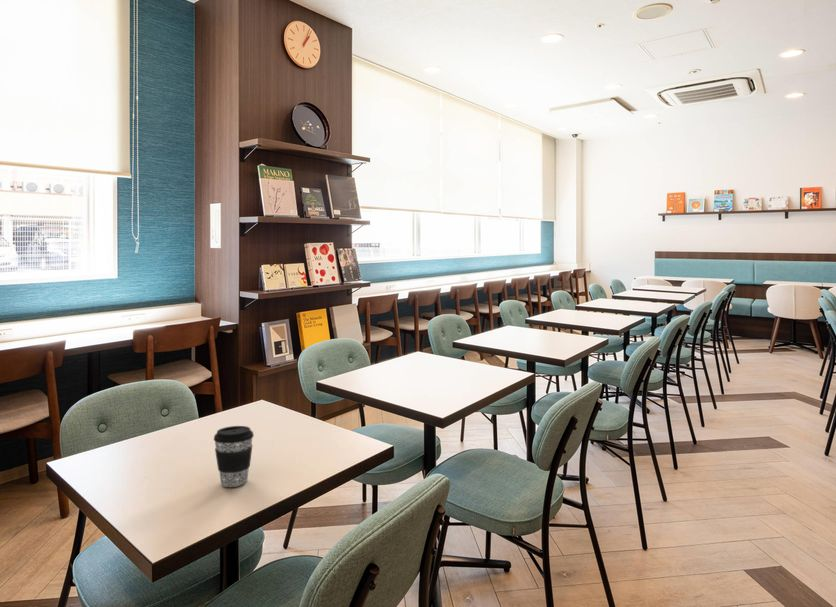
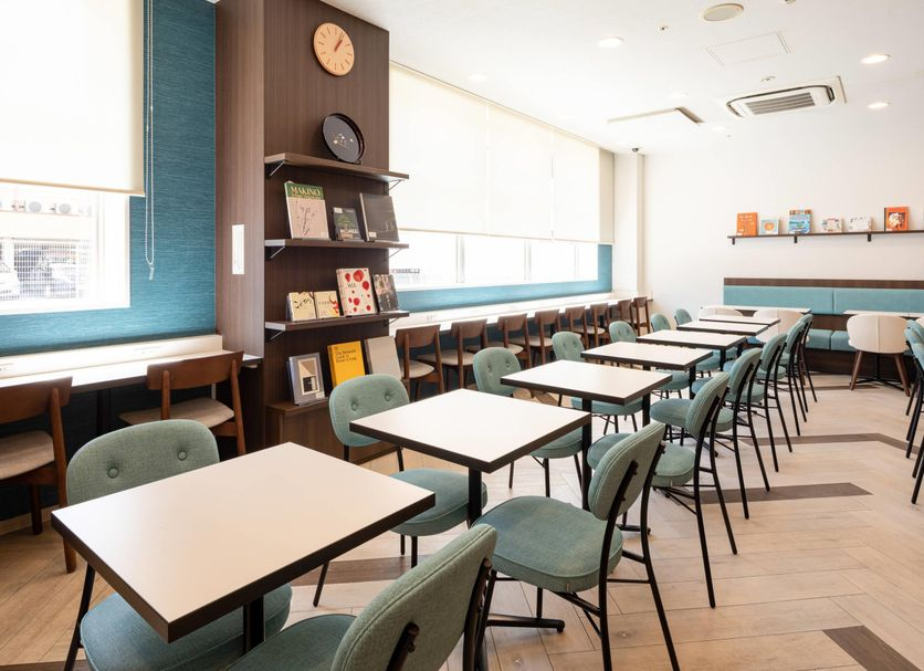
- coffee cup [213,425,255,488]
